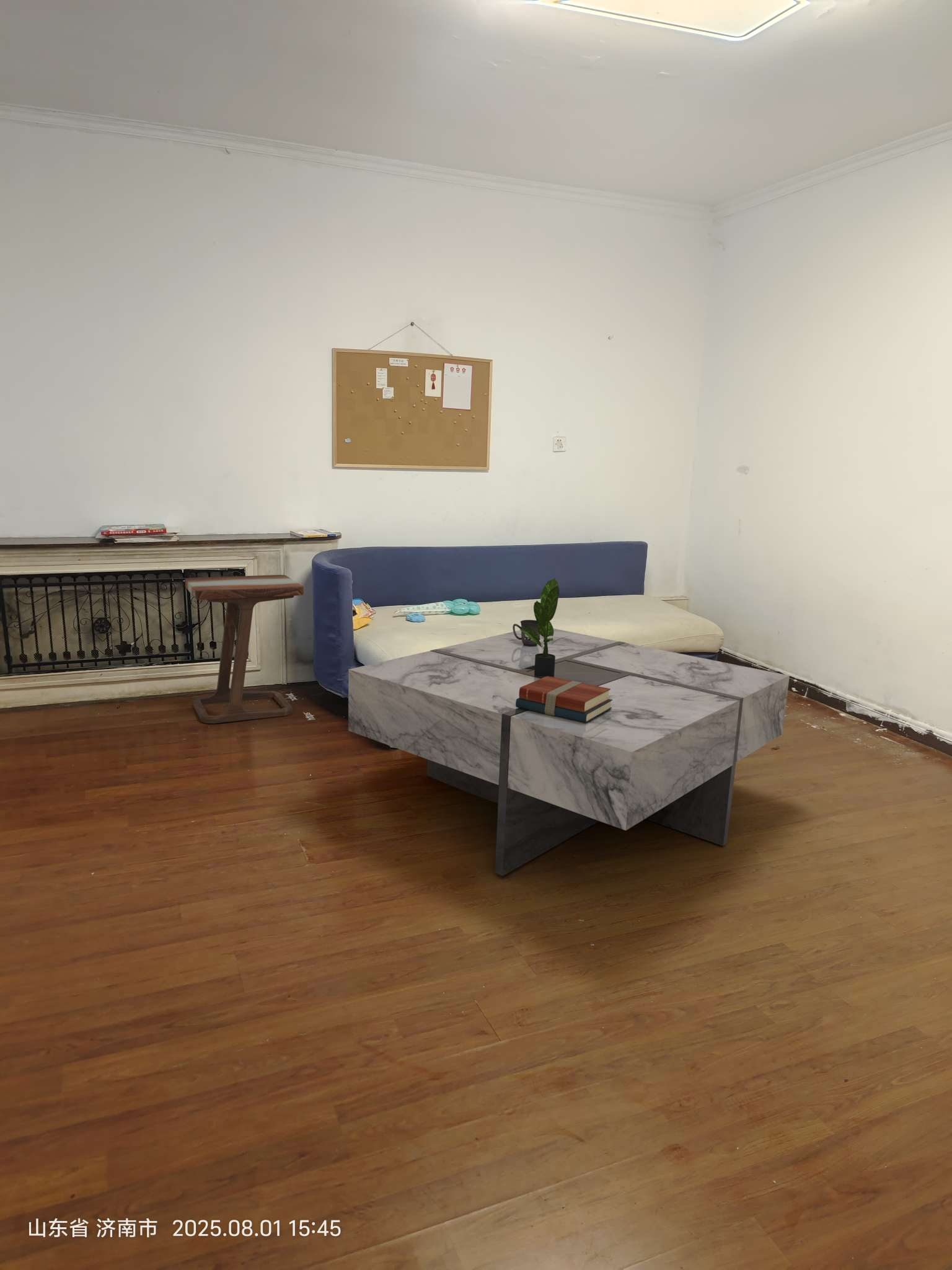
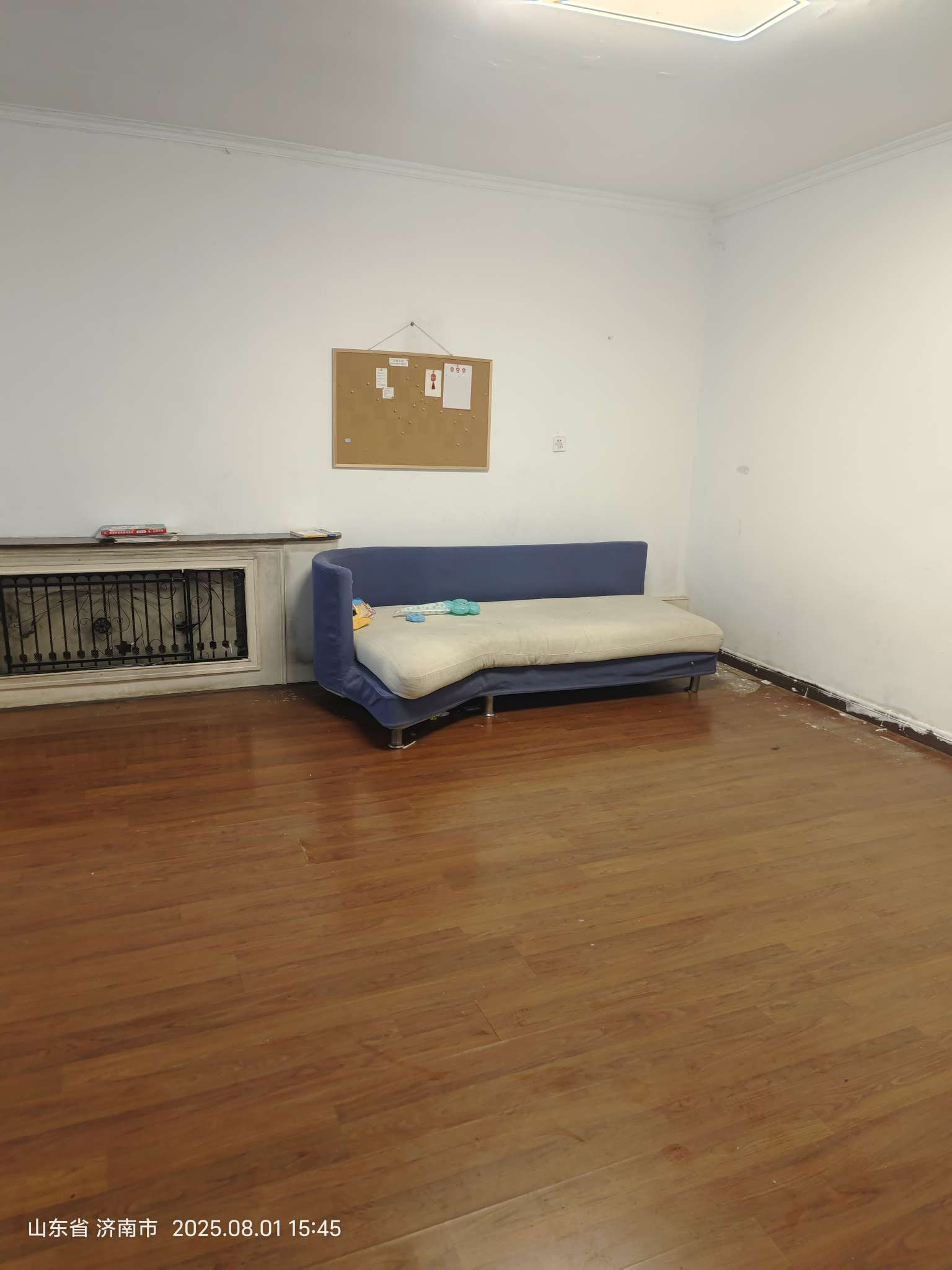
- coffee table [348,628,790,877]
- side table [184,574,315,724]
- books [516,676,612,722]
- potted plant [519,577,567,677]
- mug [512,619,540,646]
